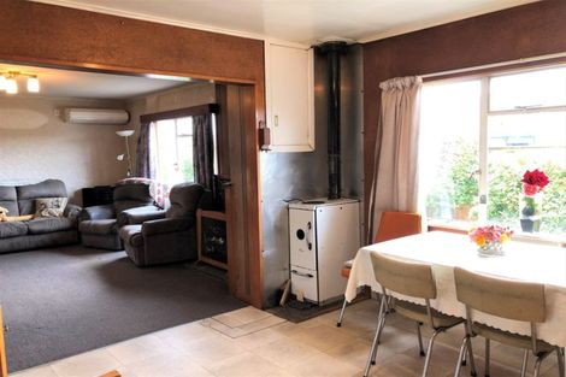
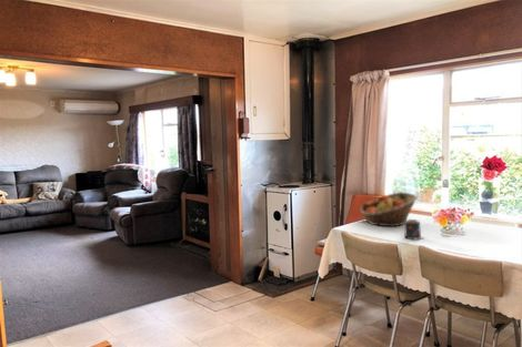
+ fruit basket [359,191,419,228]
+ candle [403,218,425,242]
